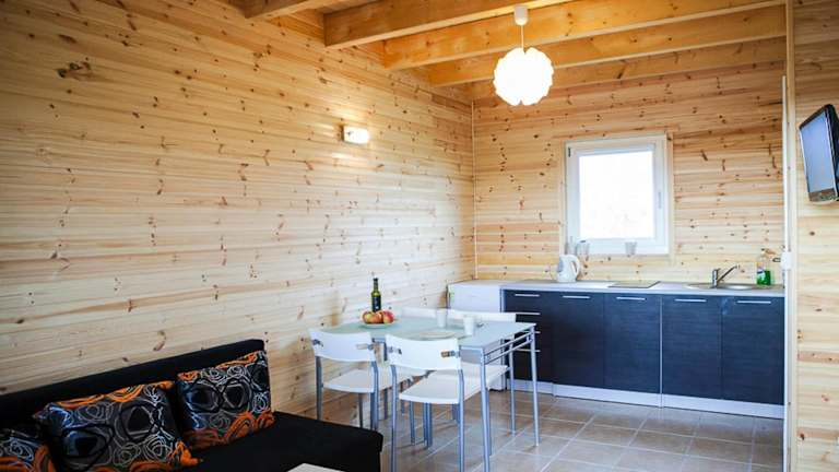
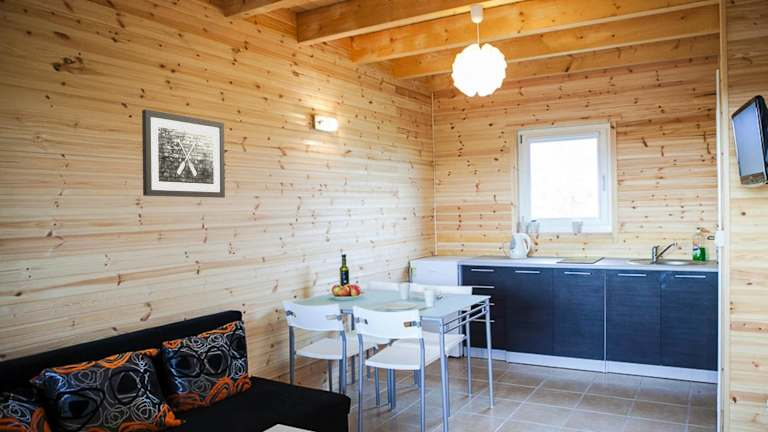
+ wall art [141,108,226,199]
